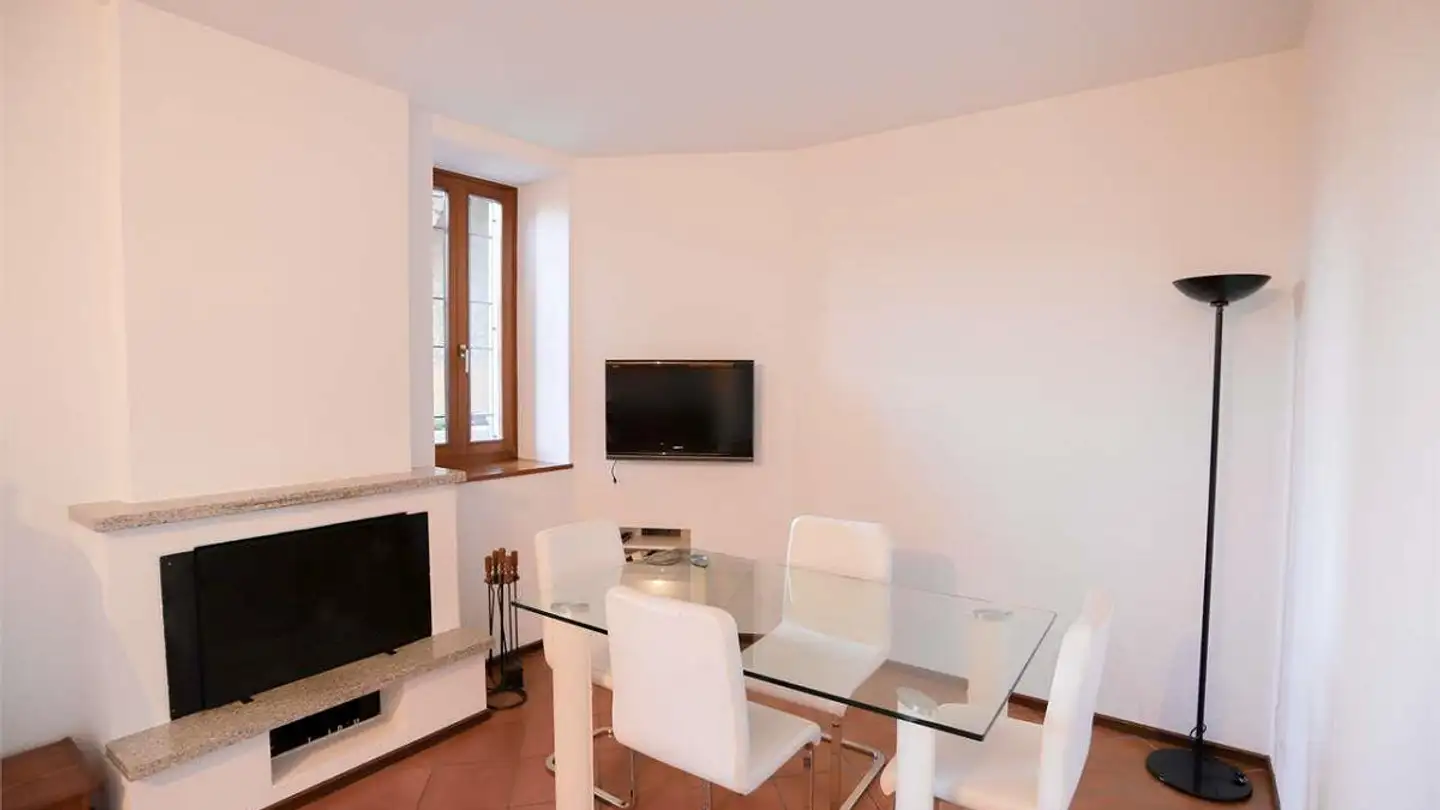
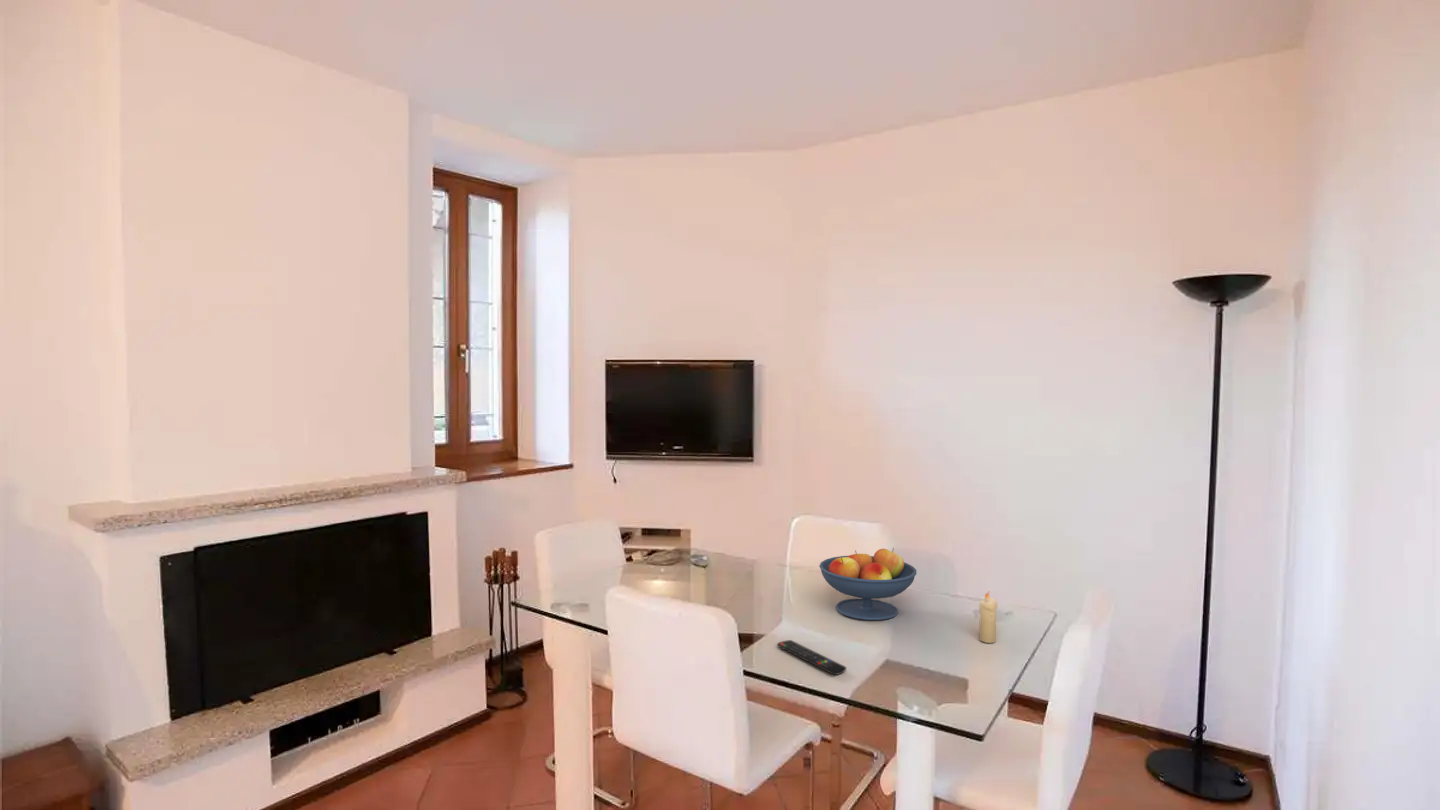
+ fruit bowl [818,547,917,621]
+ candle [978,591,999,644]
+ remote control [776,639,847,676]
